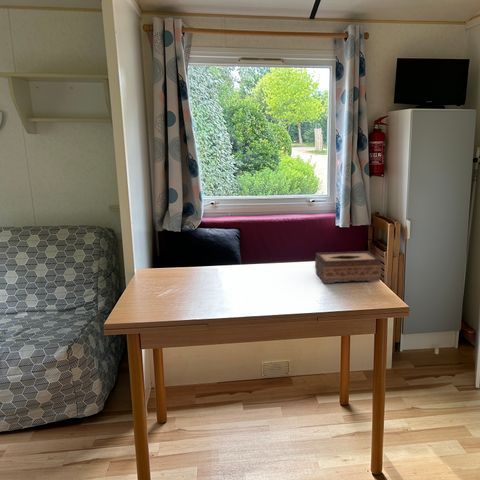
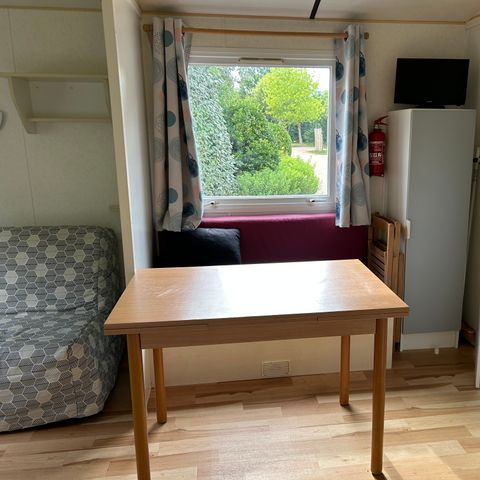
- tissue box [314,250,382,285]
